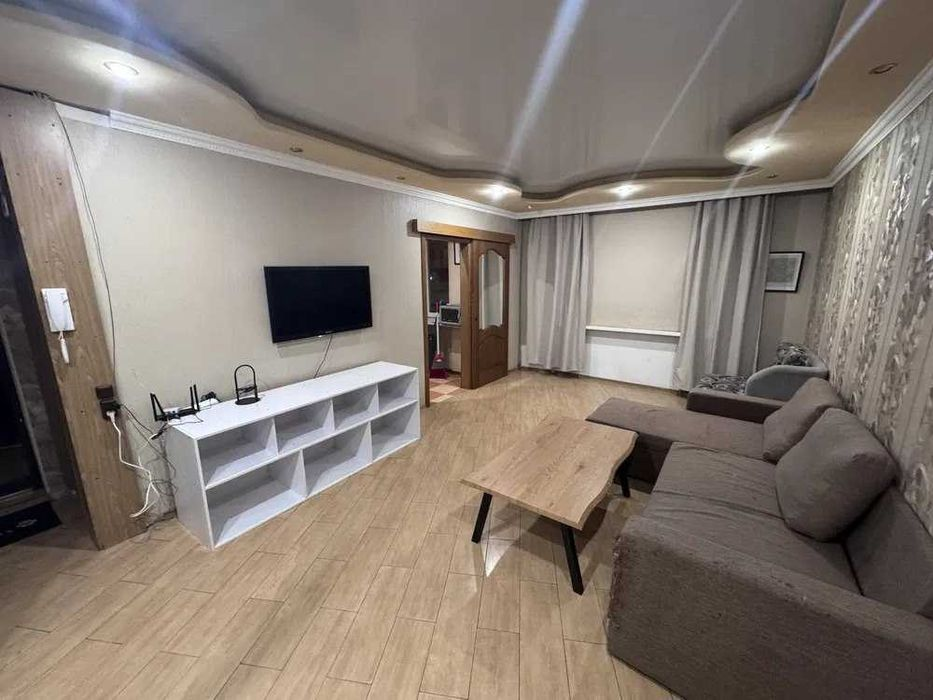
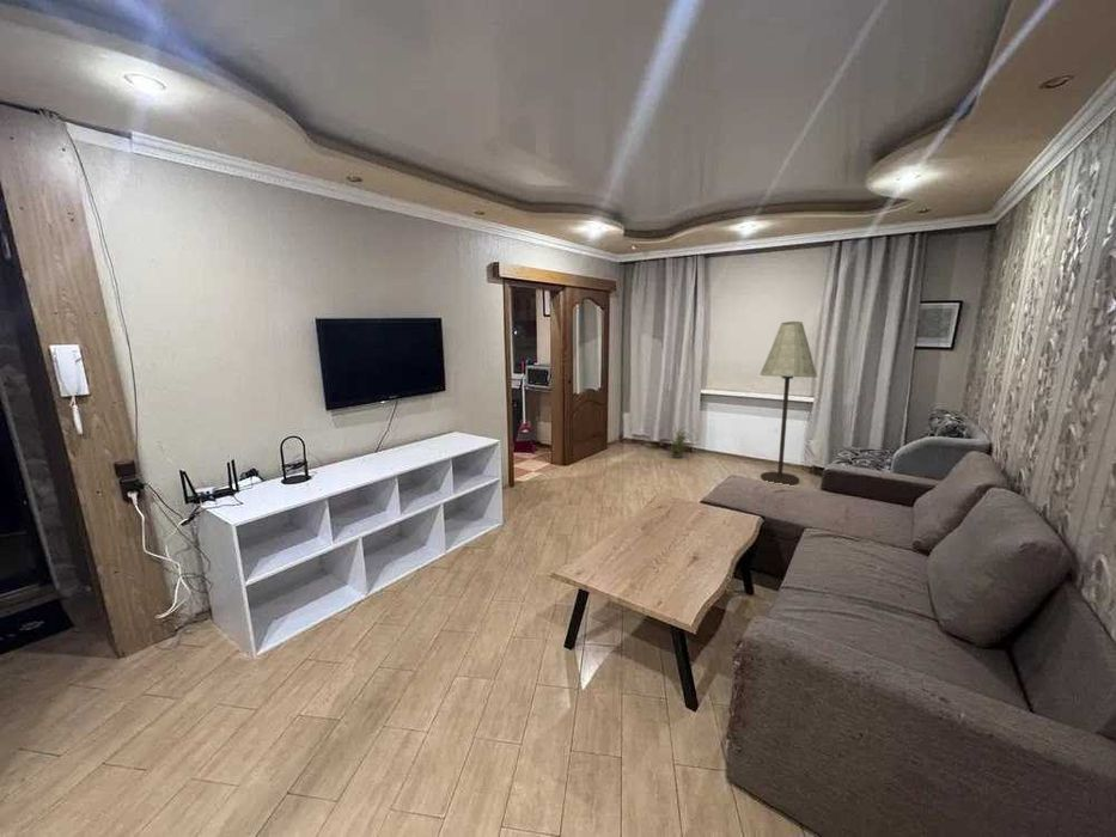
+ potted plant [667,424,693,459]
+ floor lamp [758,320,818,487]
